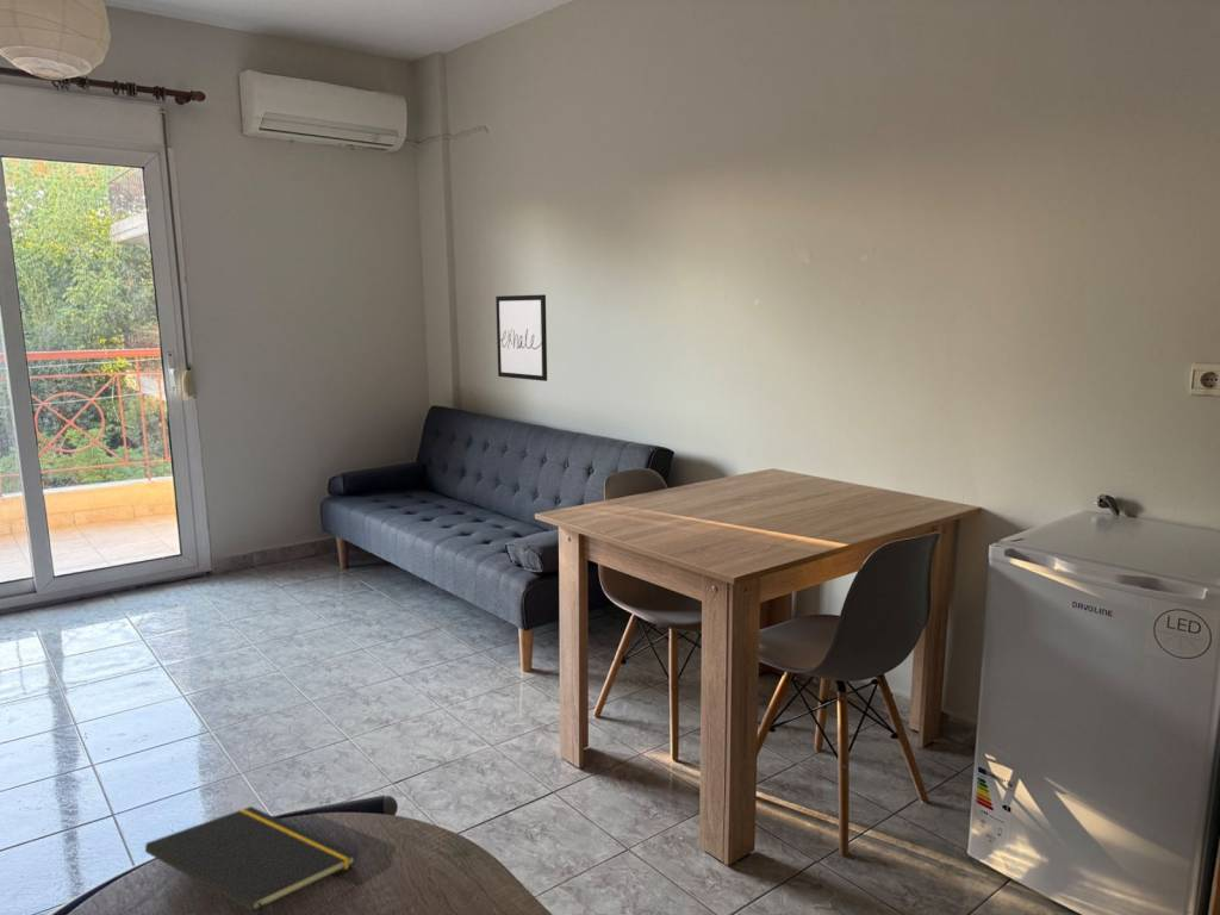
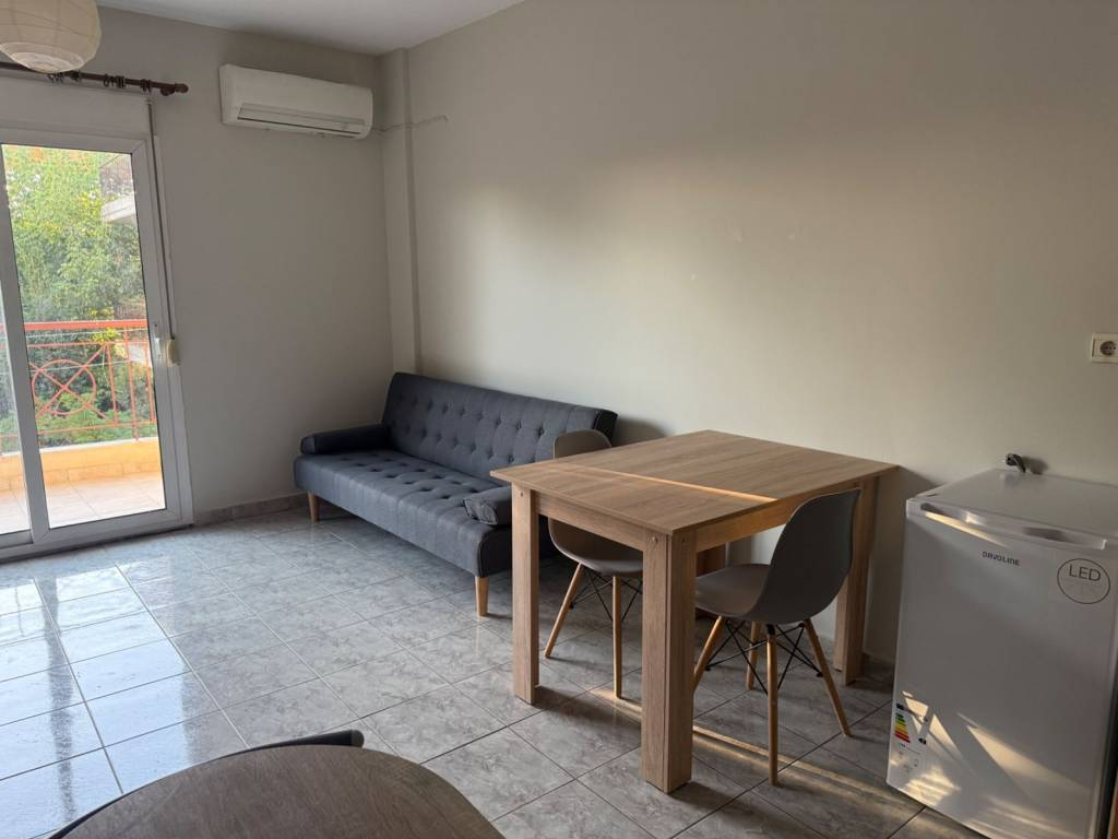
- wall art [494,293,548,382]
- notepad [144,805,357,915]
